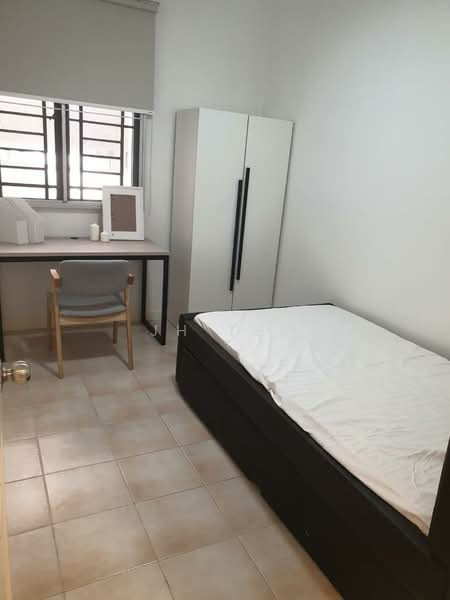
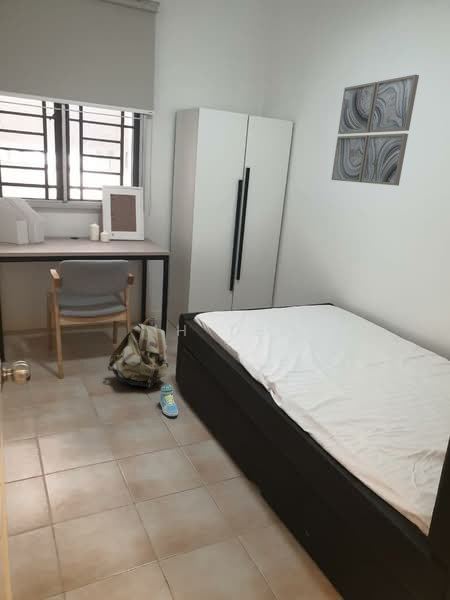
+ sneaker [159,383,179,417]
+ backpack [107,317,169,390]
+ wall art [330,73,420,187]
